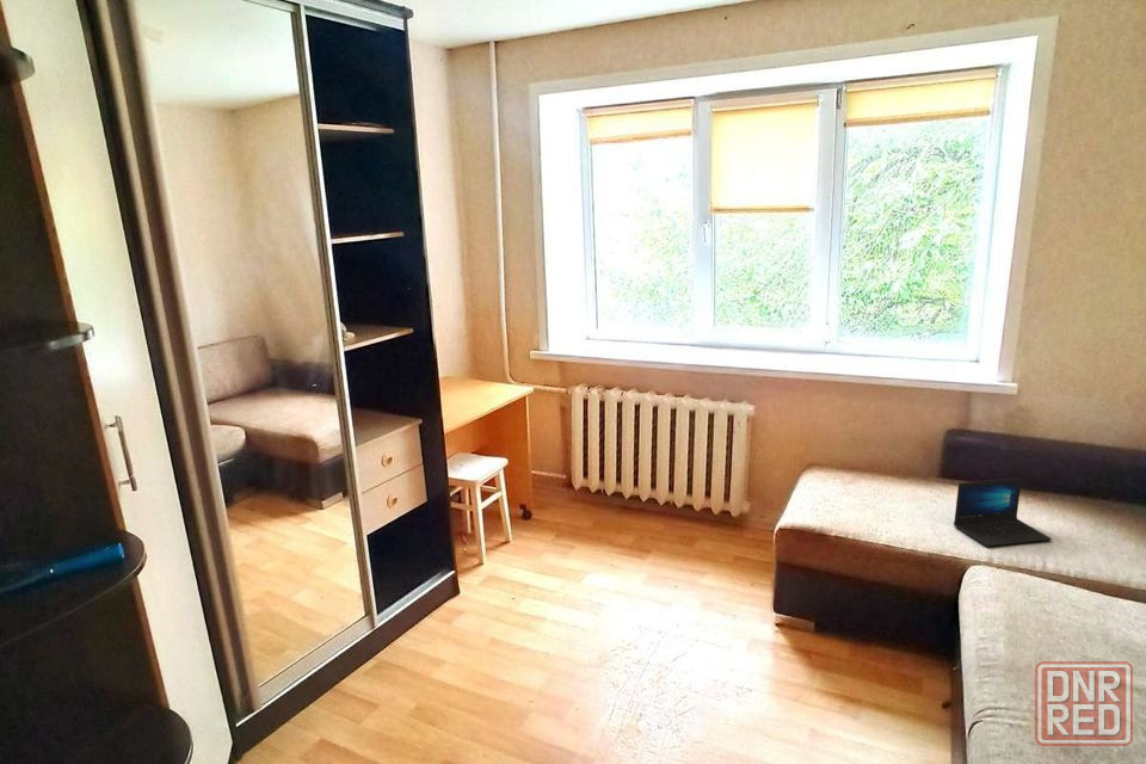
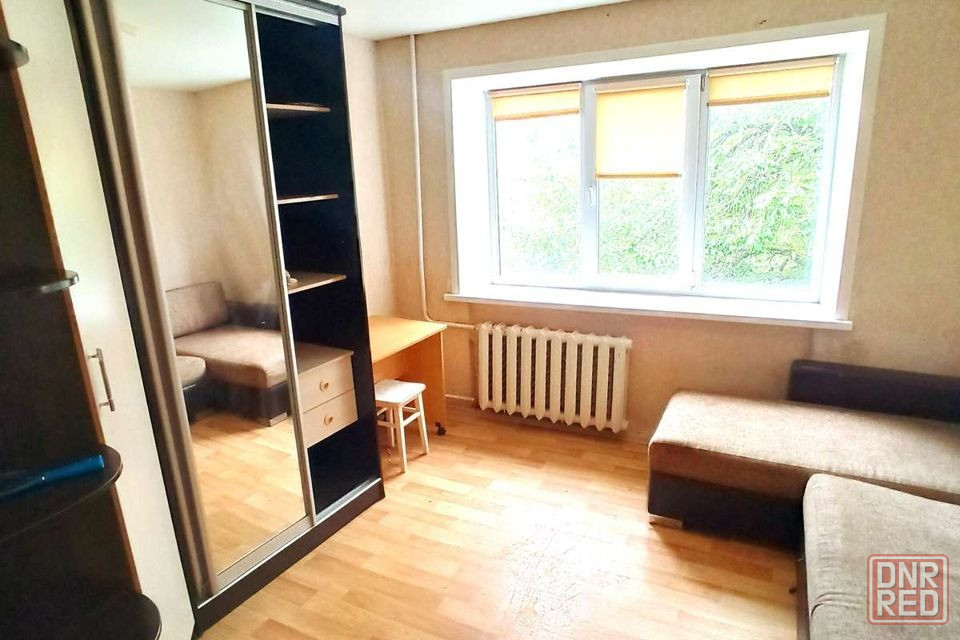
- laptop [953,476,1052,548]
